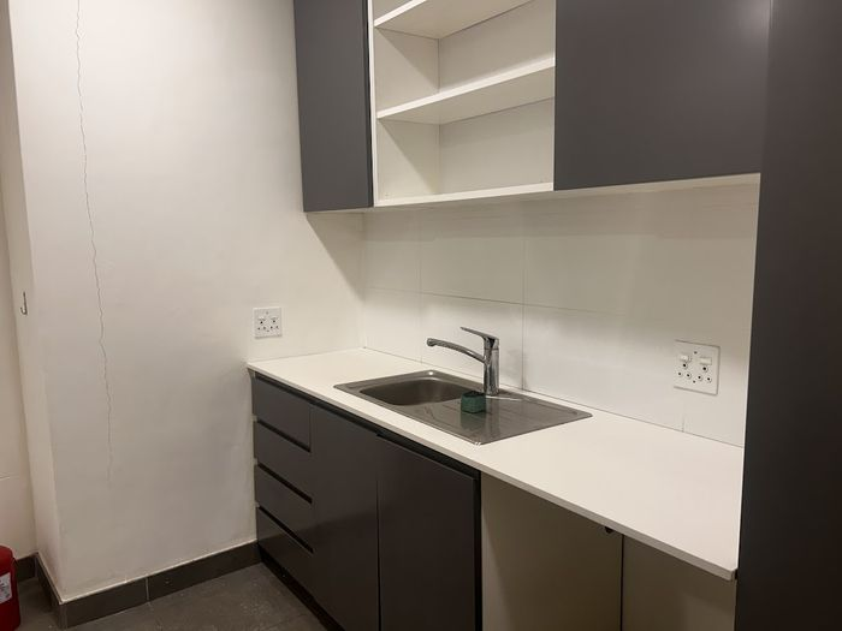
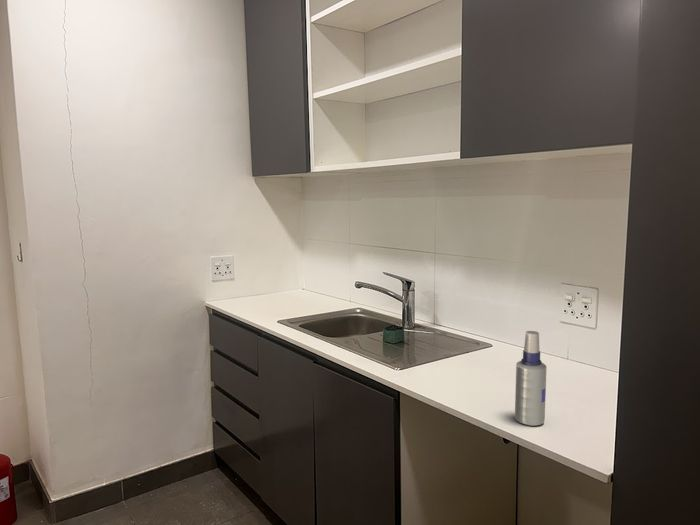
+ spray bottle [514,330,548,427]
